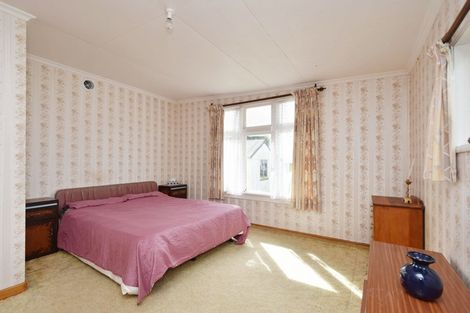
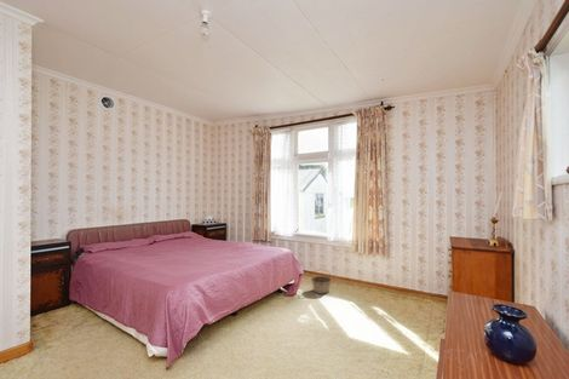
+ basket [310,268,333,295]
